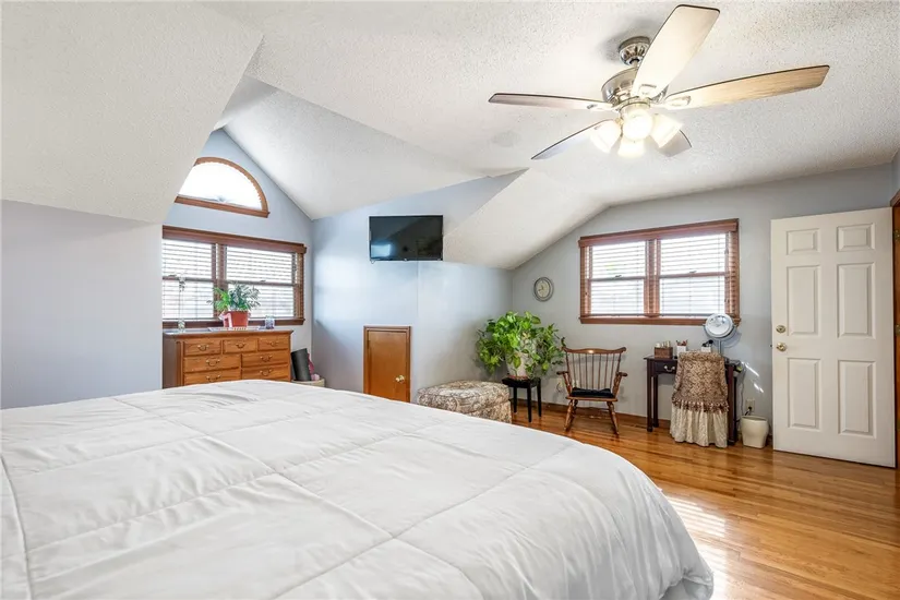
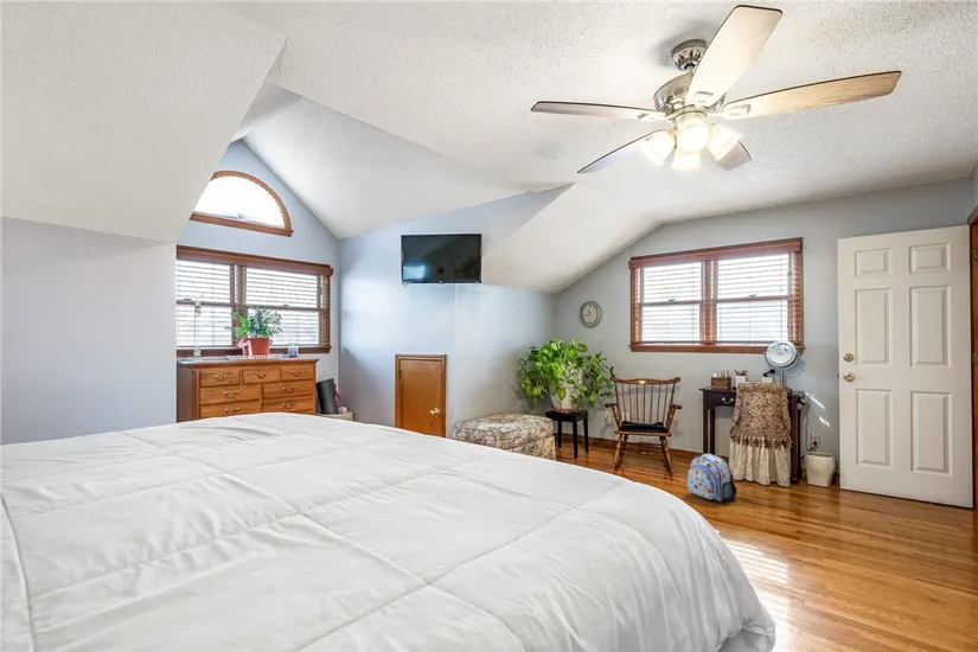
+ backpack [686,452,739,503]
